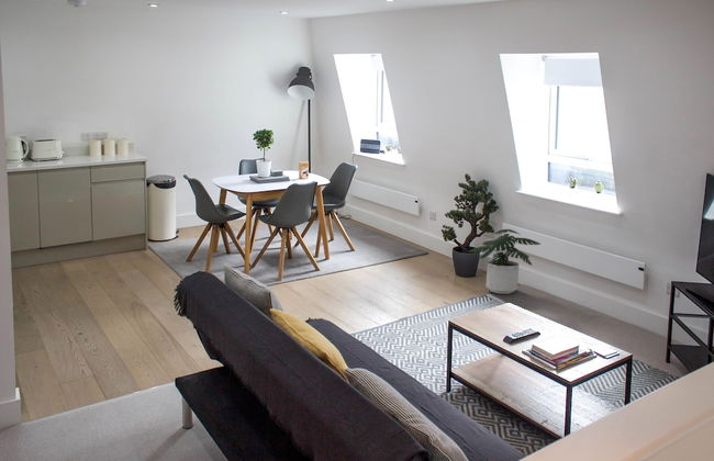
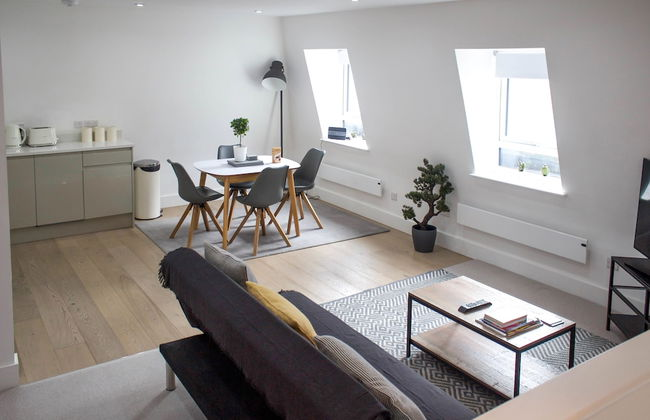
- potted plant [467,228,542,295]
